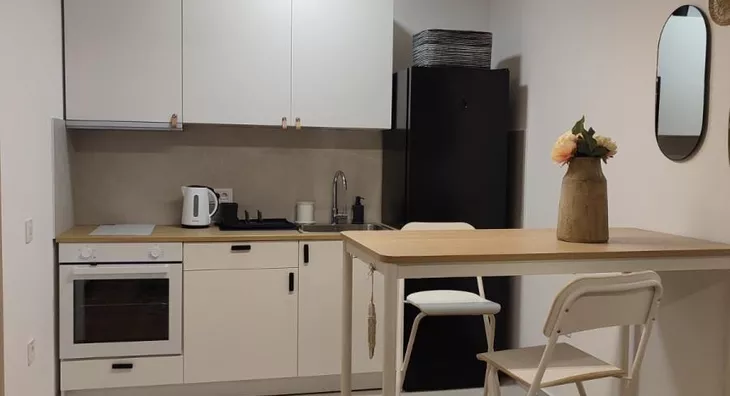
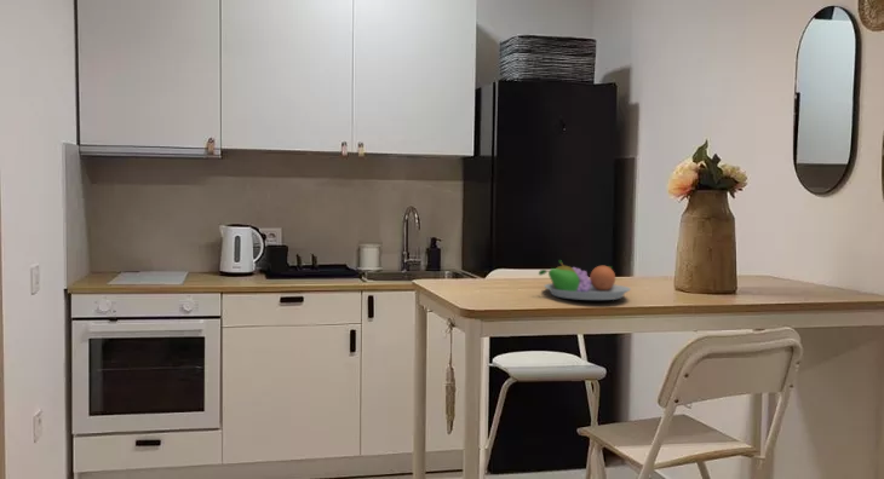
+ fruit bowl [538,259,632,301]
